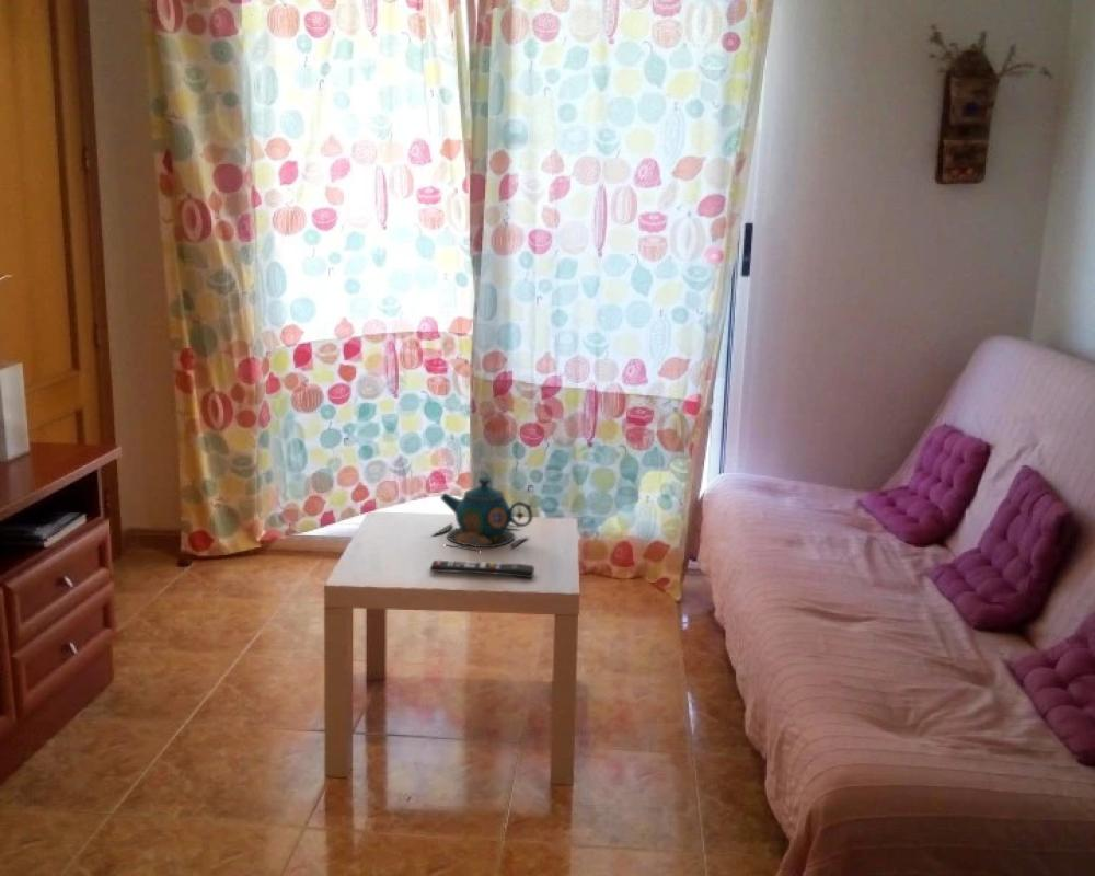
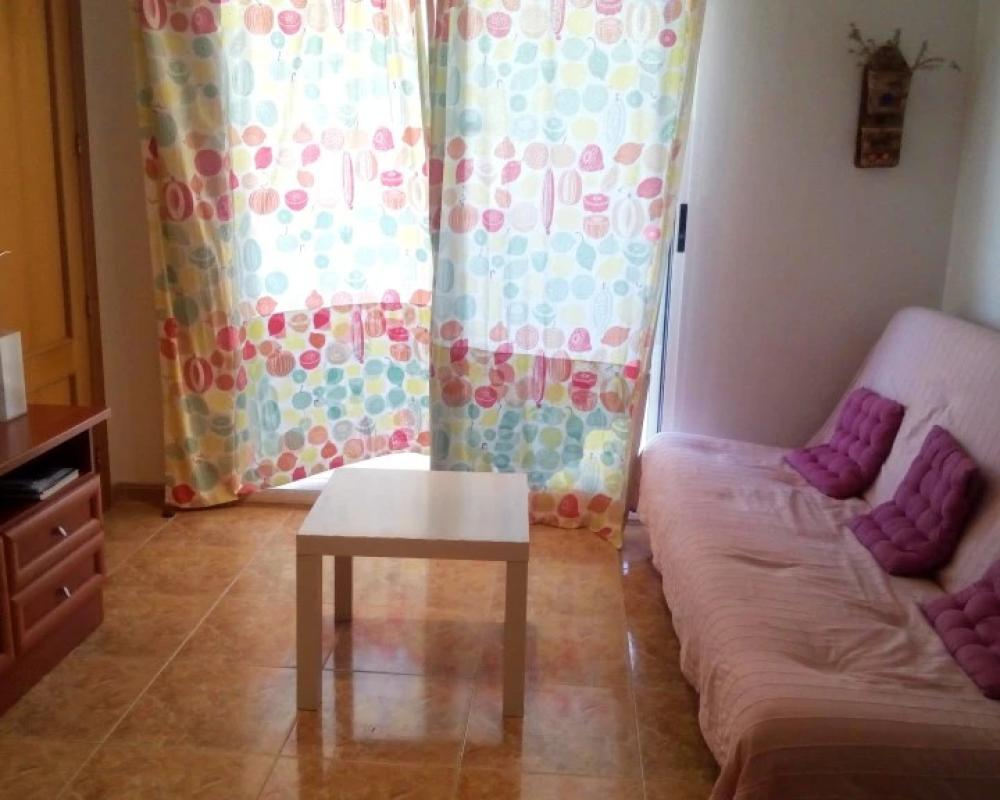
- teapot [430,476,533,552]
- remote control [428,558,535,579]
